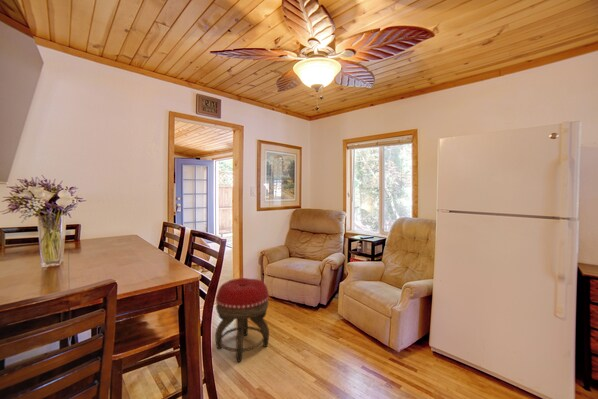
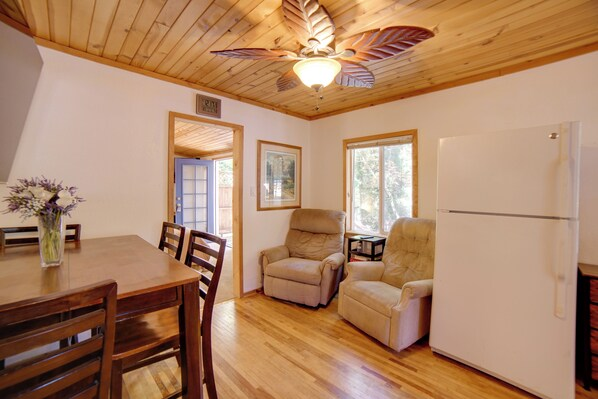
- footstool [214,277,270,363]
